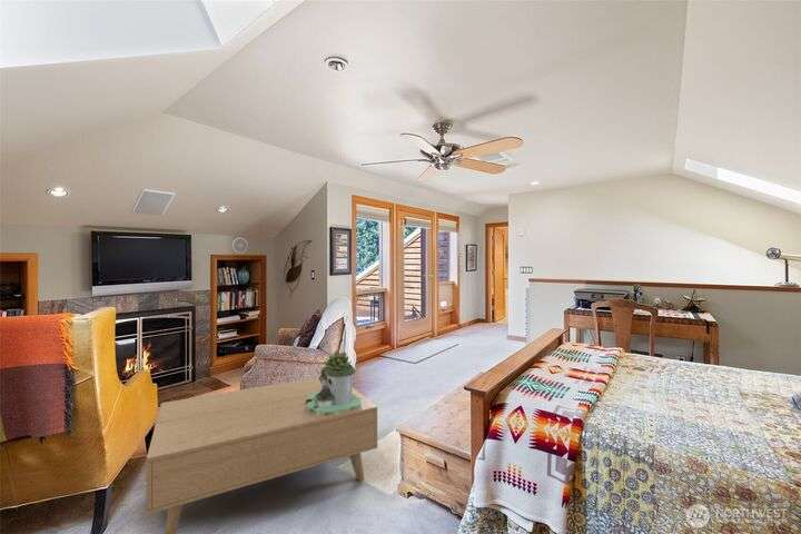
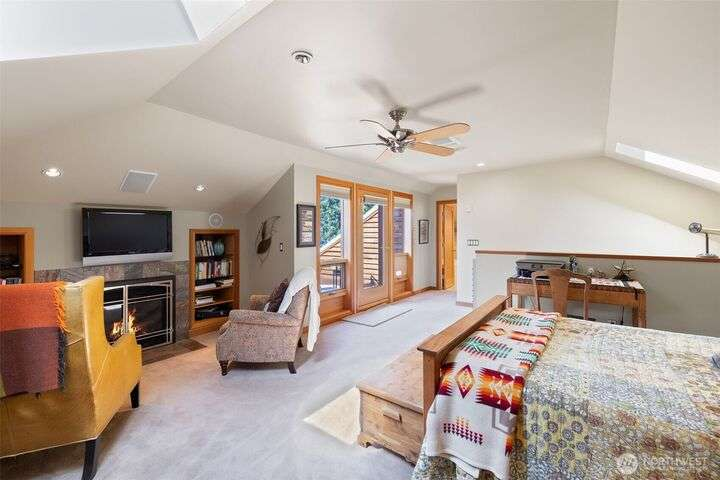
- coffee table [146,376,378,534]
- succulent planter [306,348,362,416]
